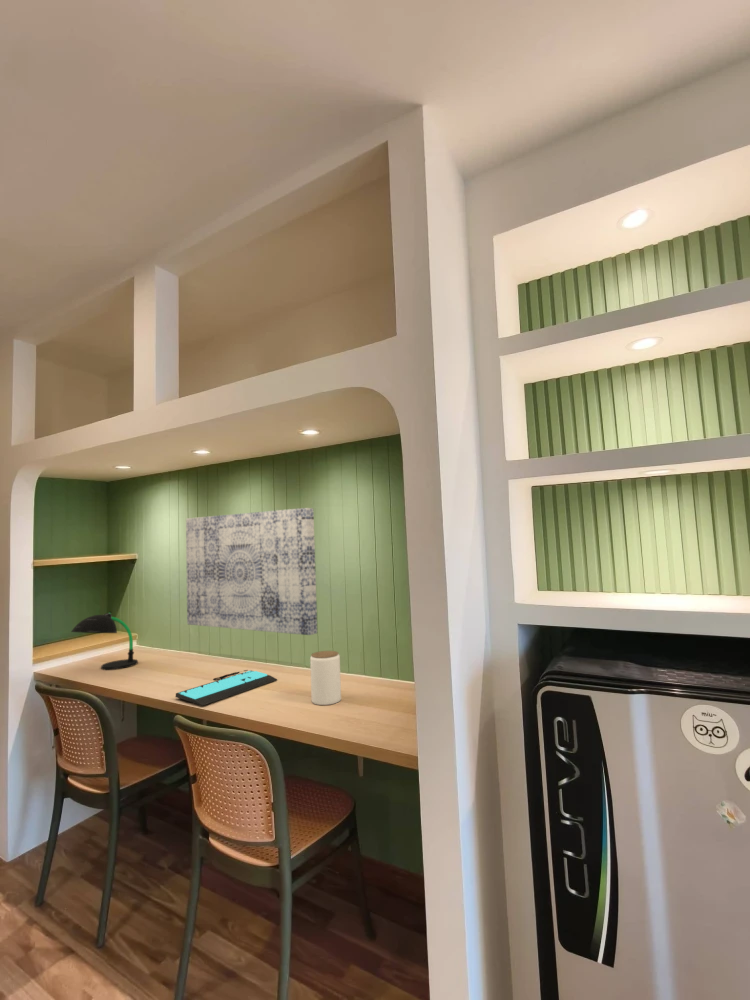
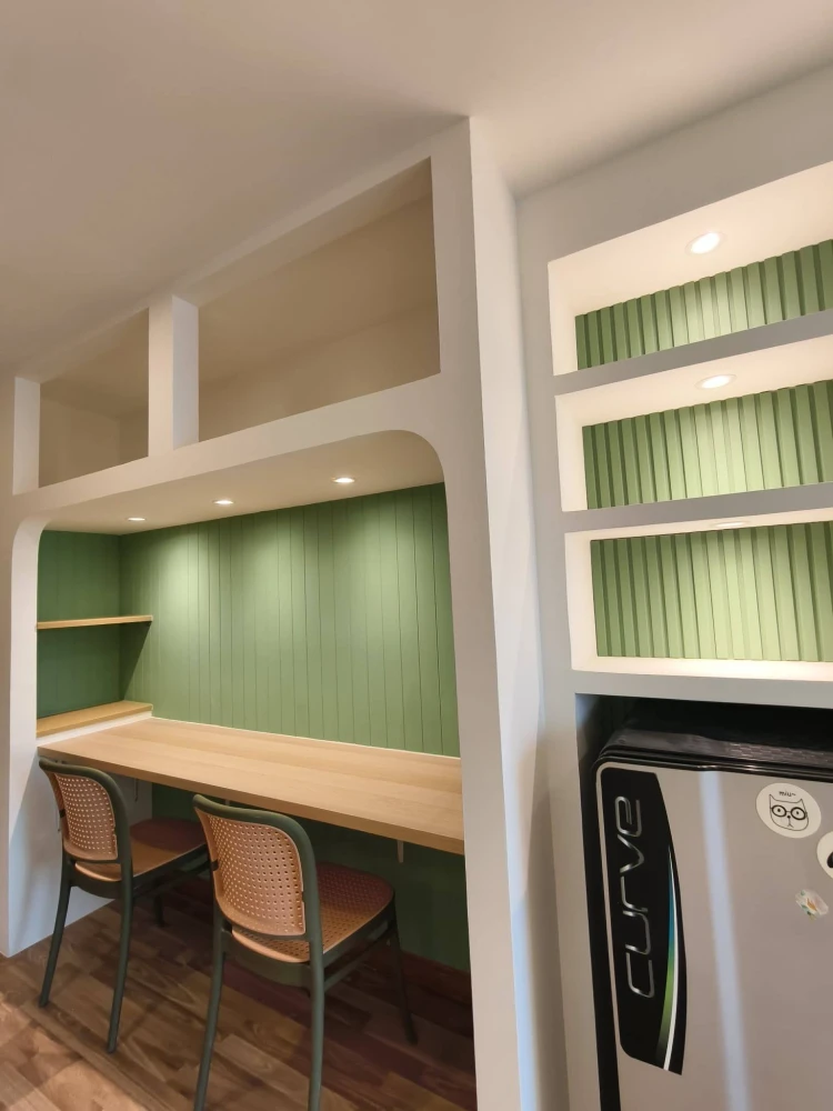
- computer keyboard [175,669,278,706]
- desk lamp [70,611,139,671]
- wall art [185,507,318,636]
- jar [309,650,342,706]
